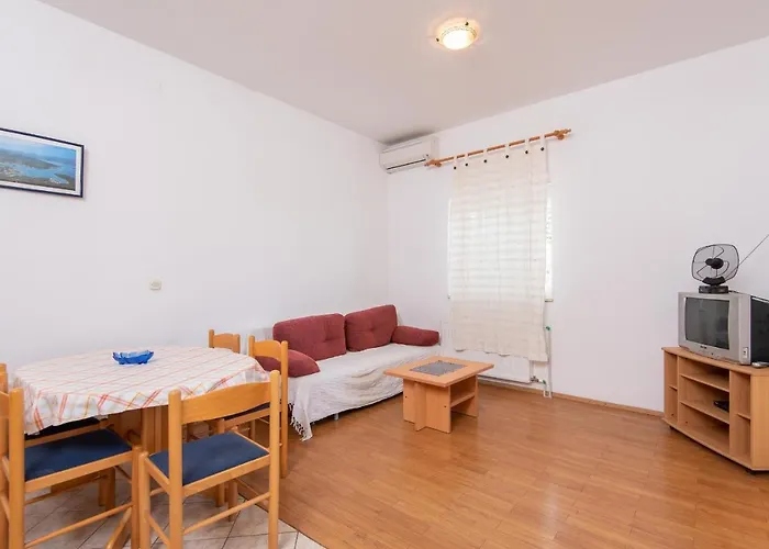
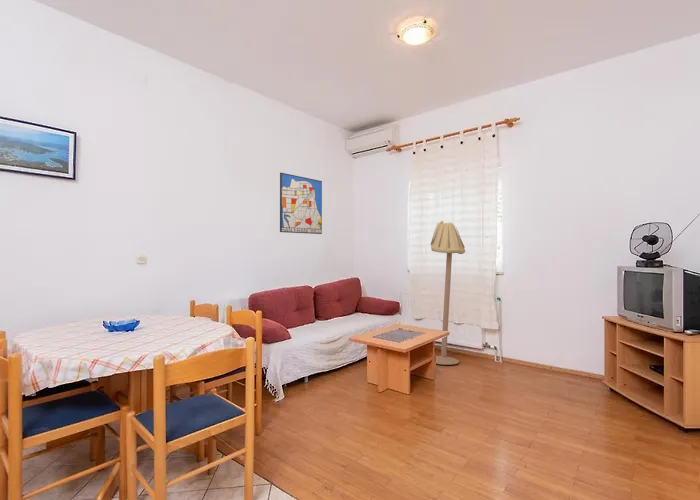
+ floor lamp [430,220,466,366]
+ wall art [279,172,323,235]
